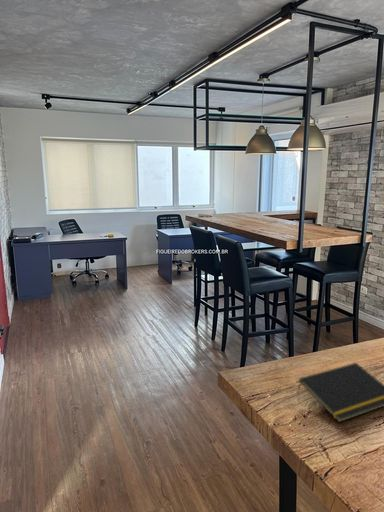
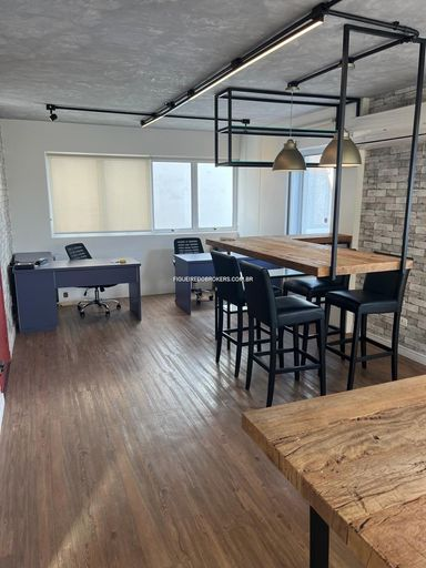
- notepad [296,362,384,423]
